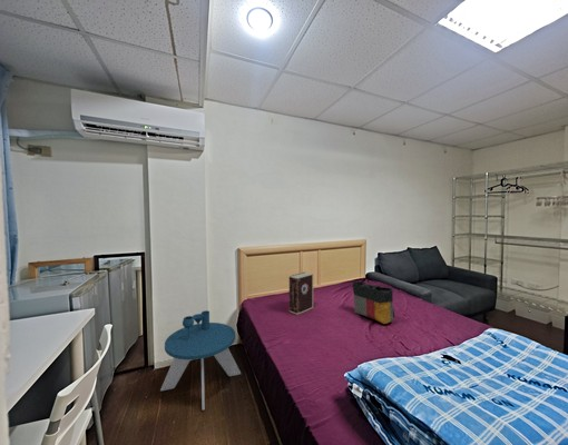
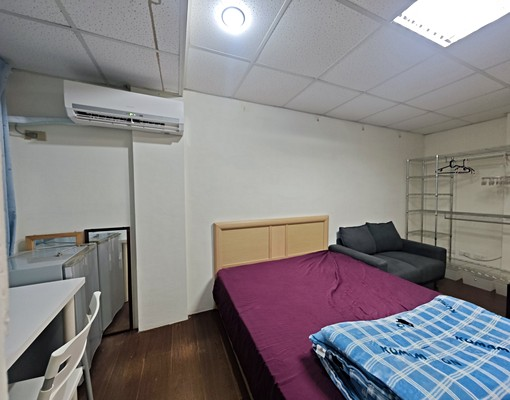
- tote bag [352,280,395,325]
- book [288,270,314,316]
- side table [159,309,242,412]
